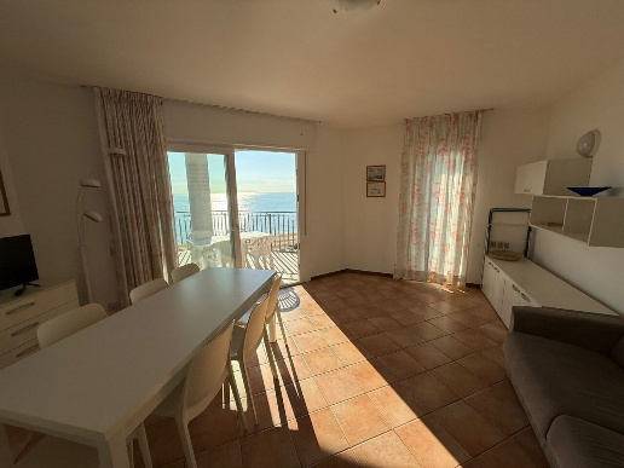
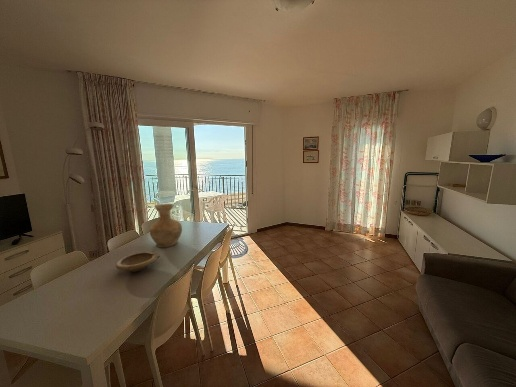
+ bowl [115,251,161,273]
+ vase [149,203,183,249]
